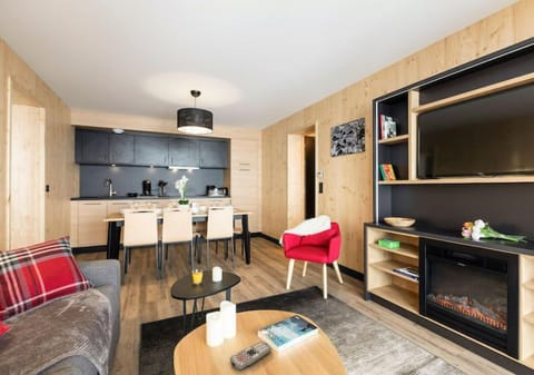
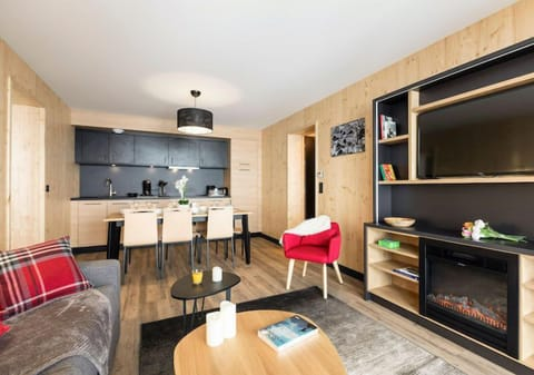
- remote control [229,341,273,372]
